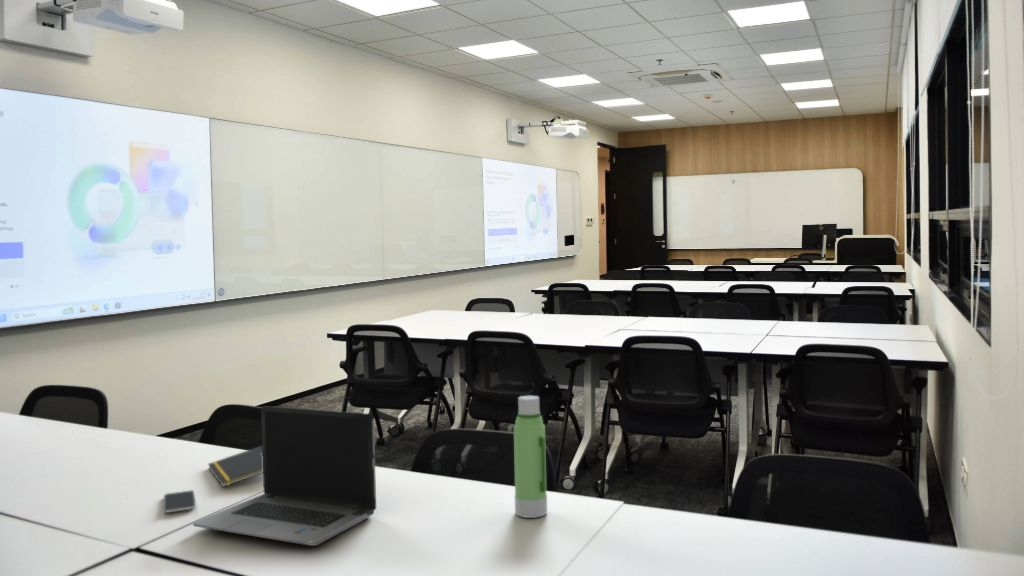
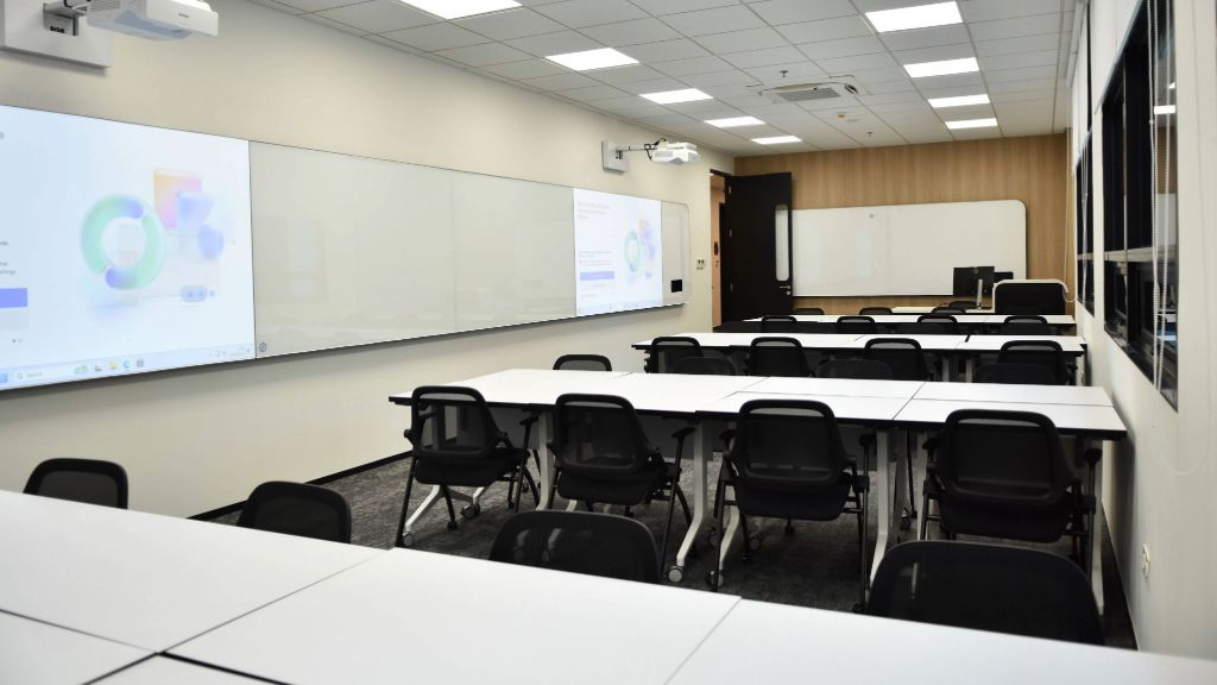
- notepad [207,445,263,488]
- smartphone [162,489,197,514]
- water bottle [513,395,548,519]
- laptop computer [192,405,377,547]
